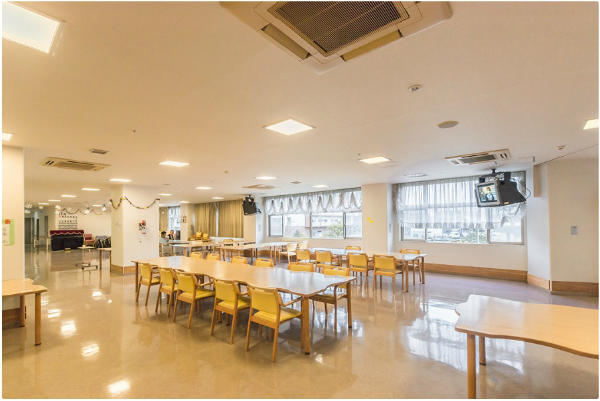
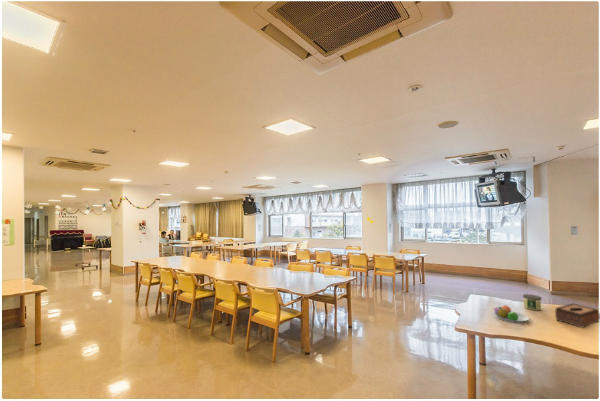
+ candle [522,293,542,311]
+ fruit bowl [493,304,530,324]
+ tissue box [554,302,600,329]
